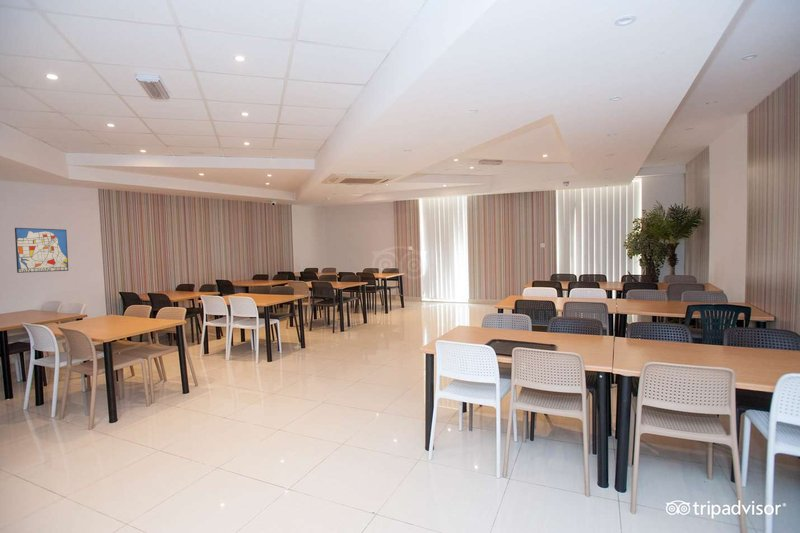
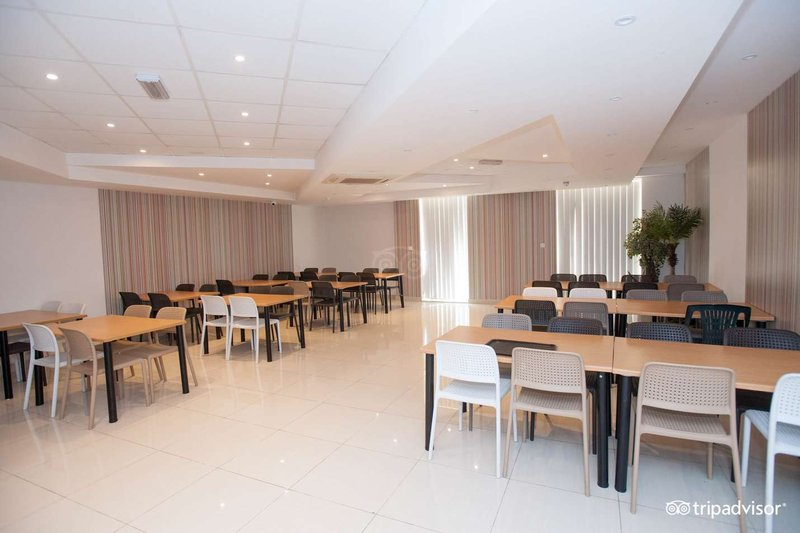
- wall art [14,227,69,274]
